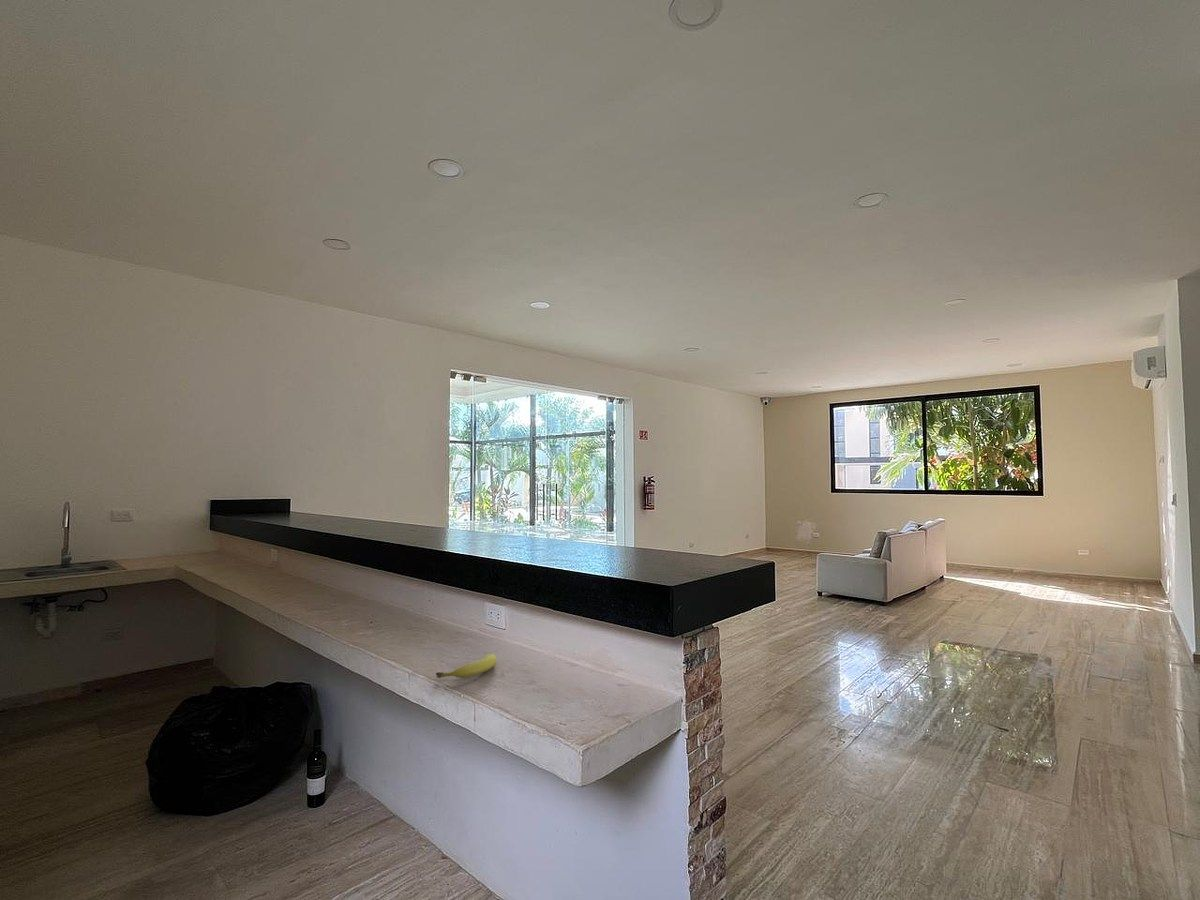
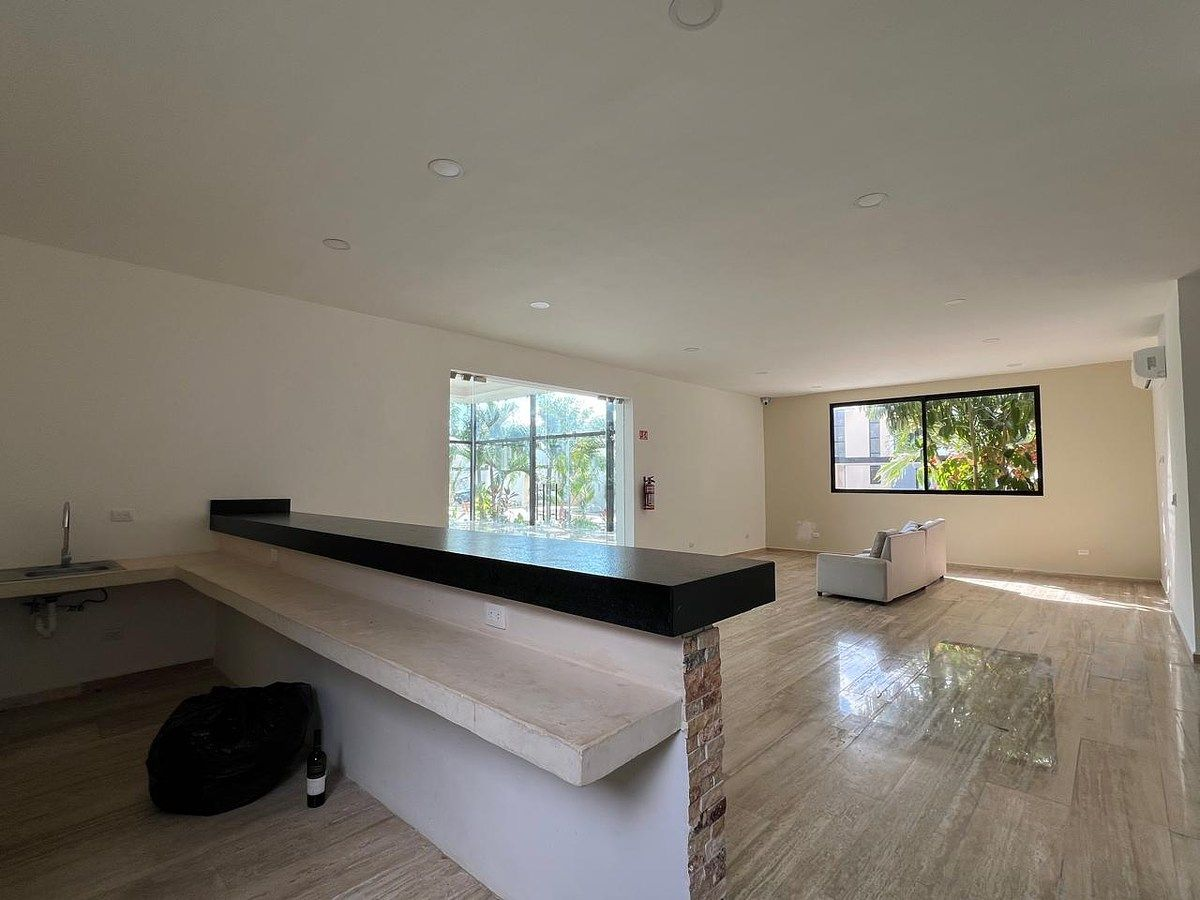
- fruit [435,653,497,679]
